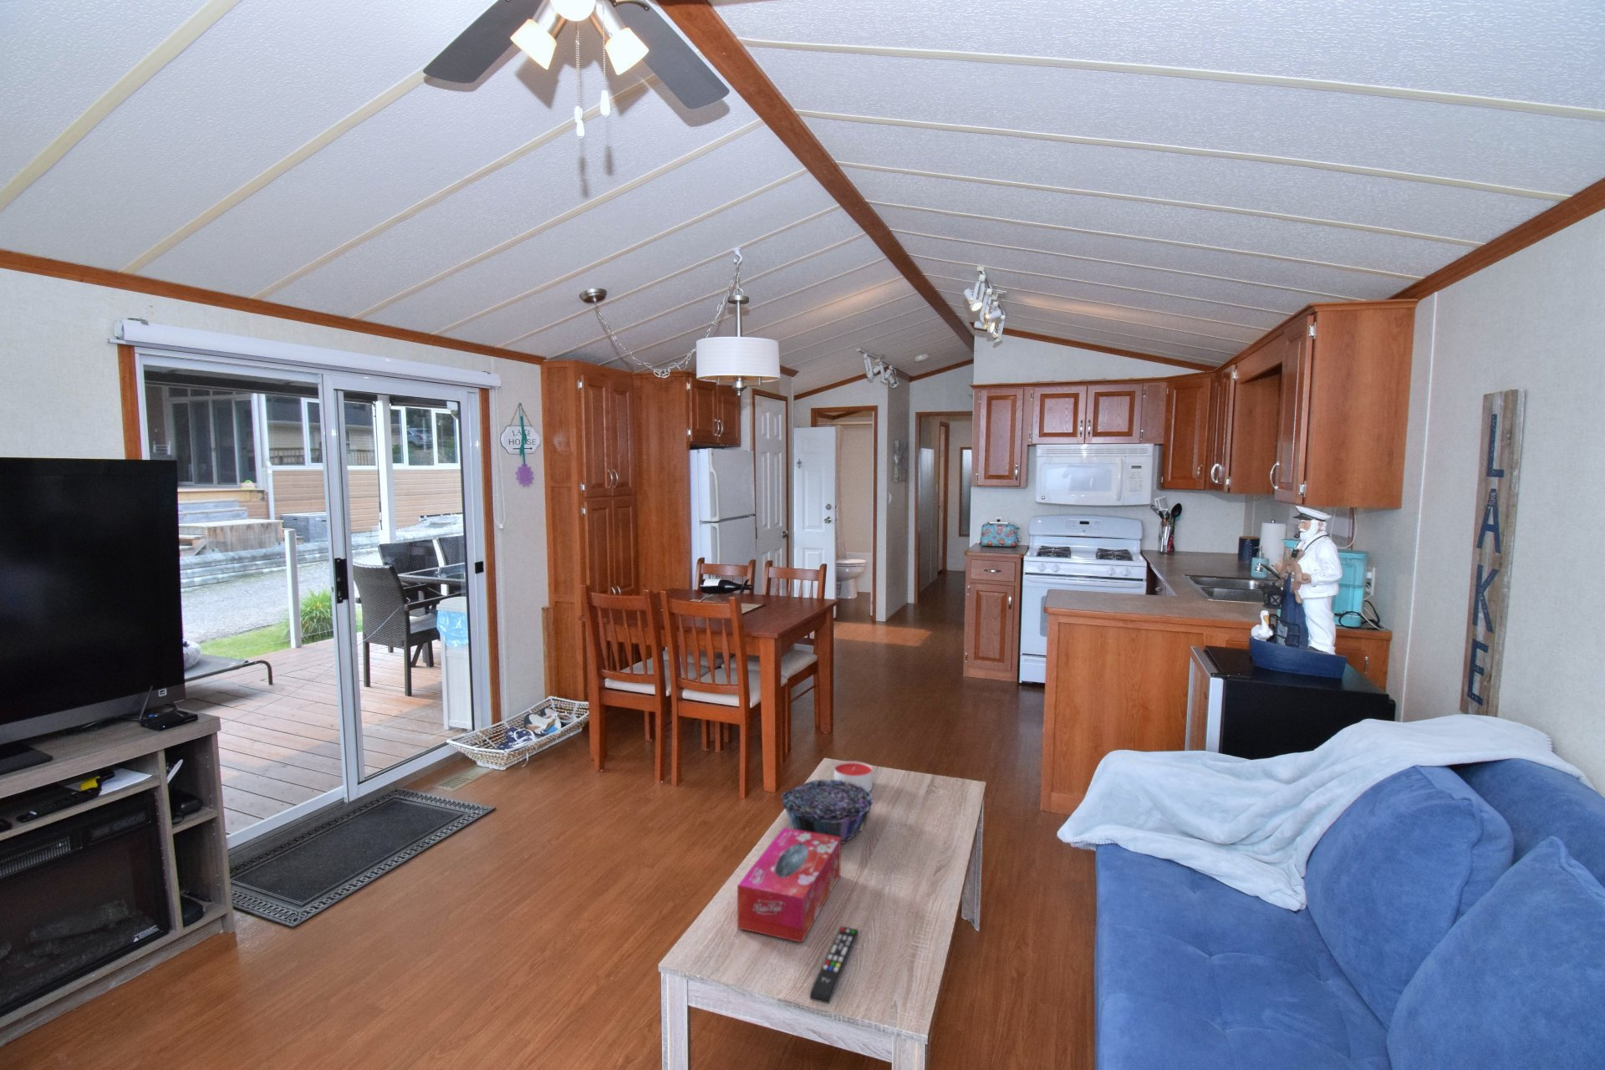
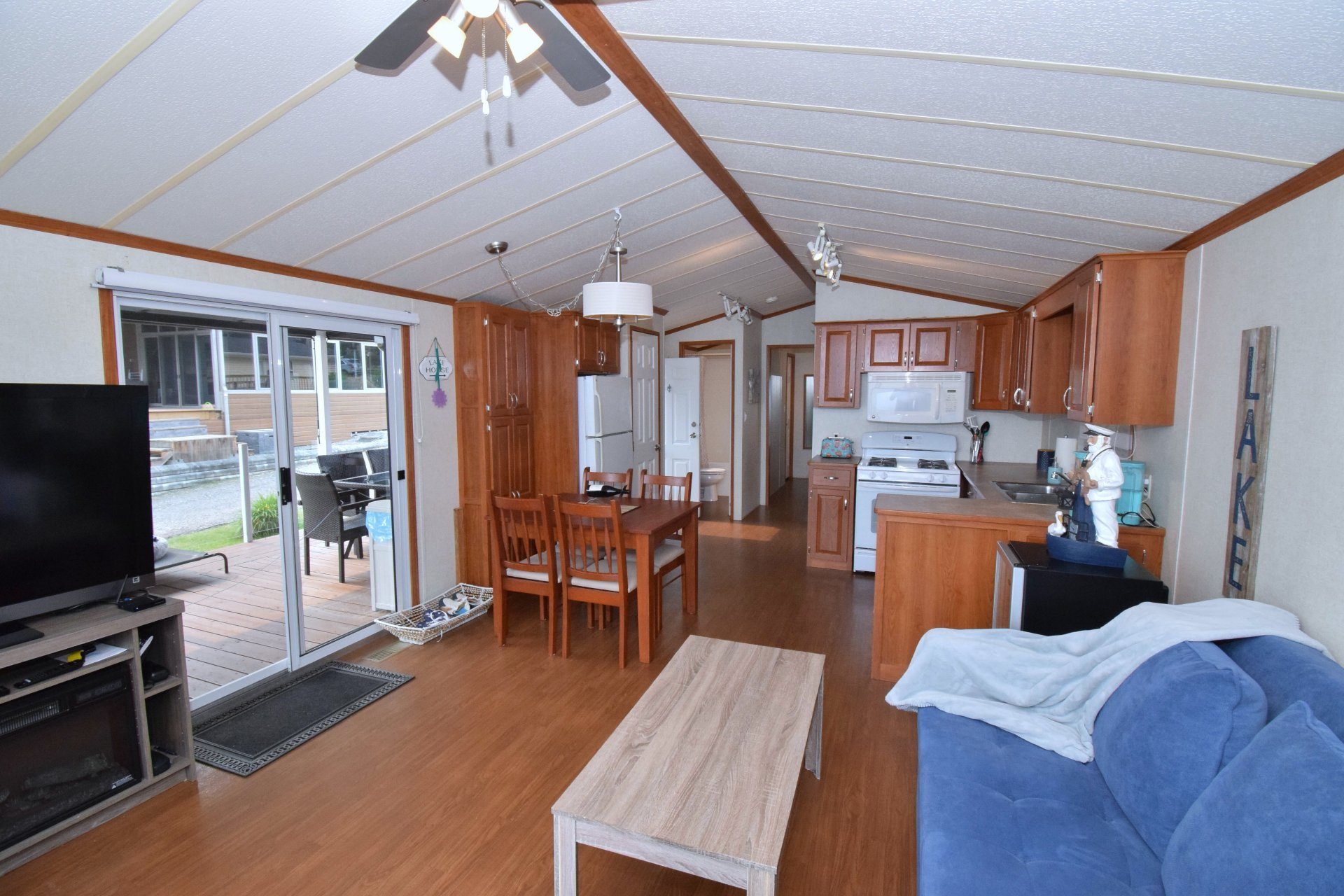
- candle [834,761,873,792]
- tissue box [737,826,842,943]
- remote control [808,926,860,1004]
- decorative bowl [781,779,874,844]
